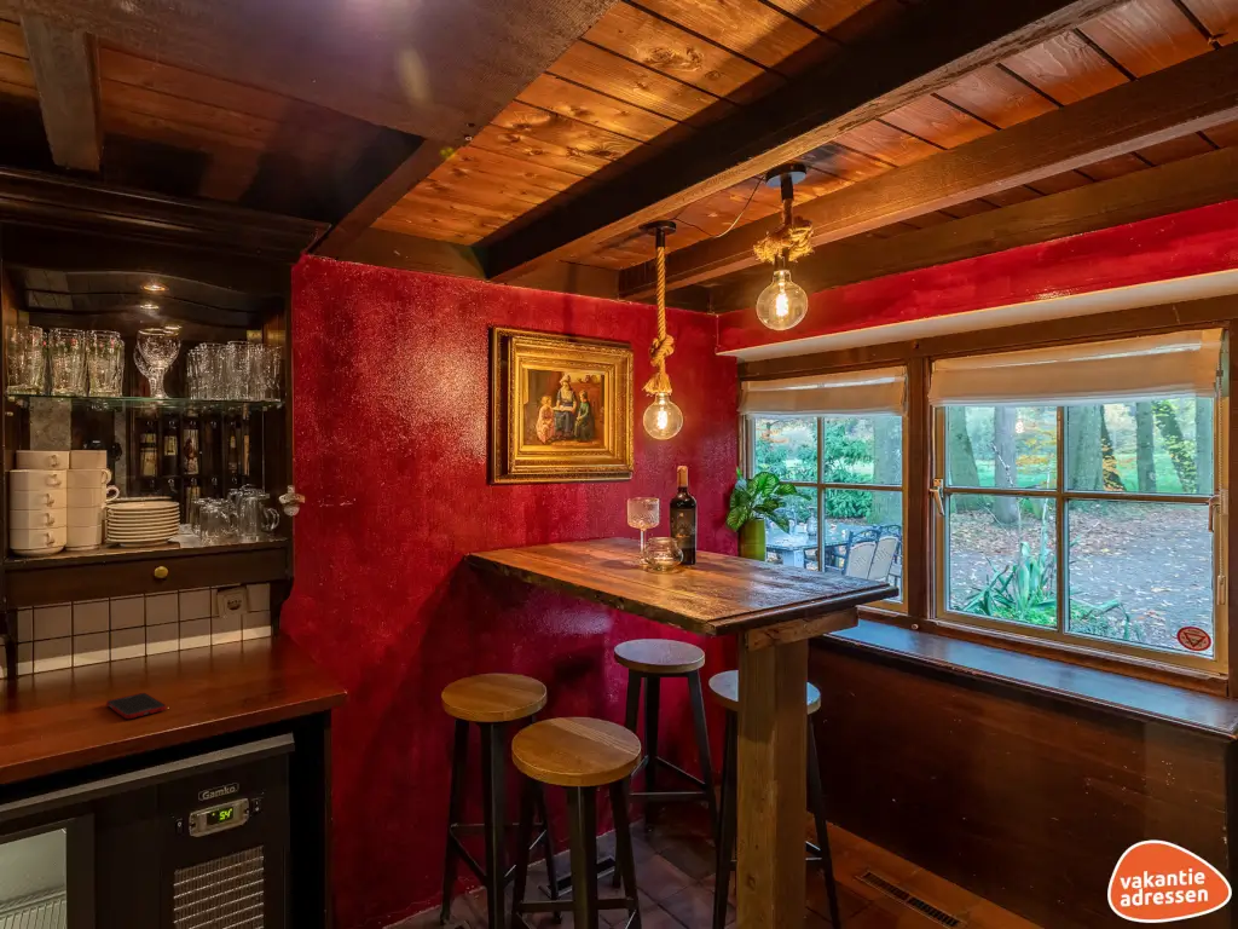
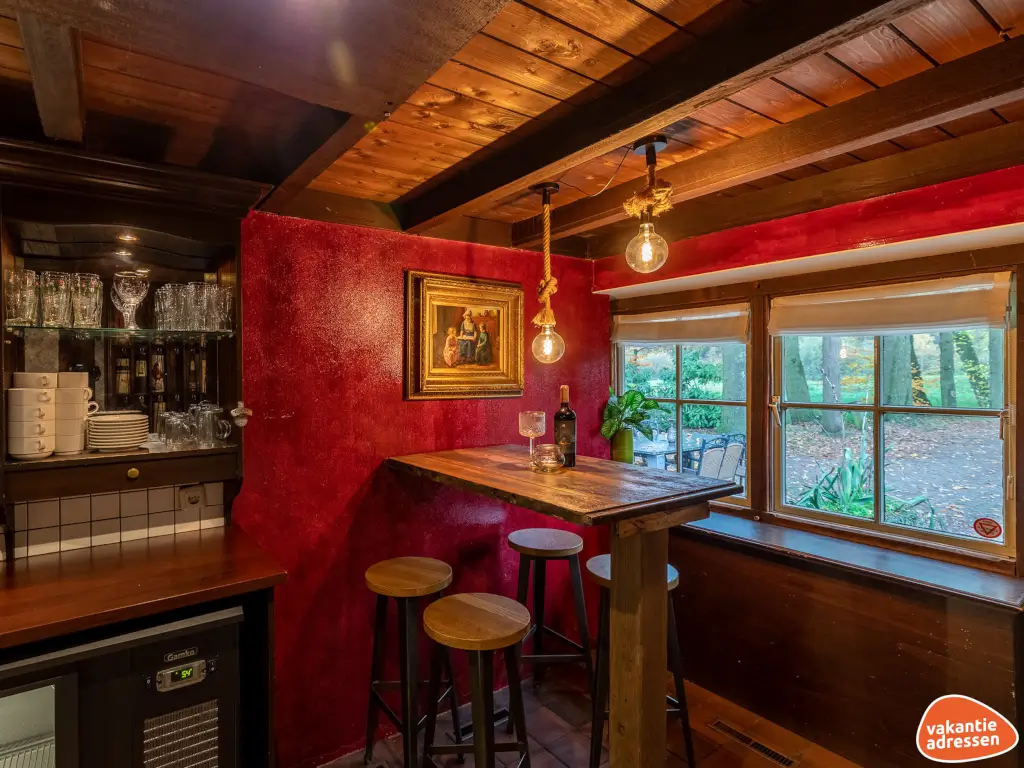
- cell phone [105,692,167,720]
